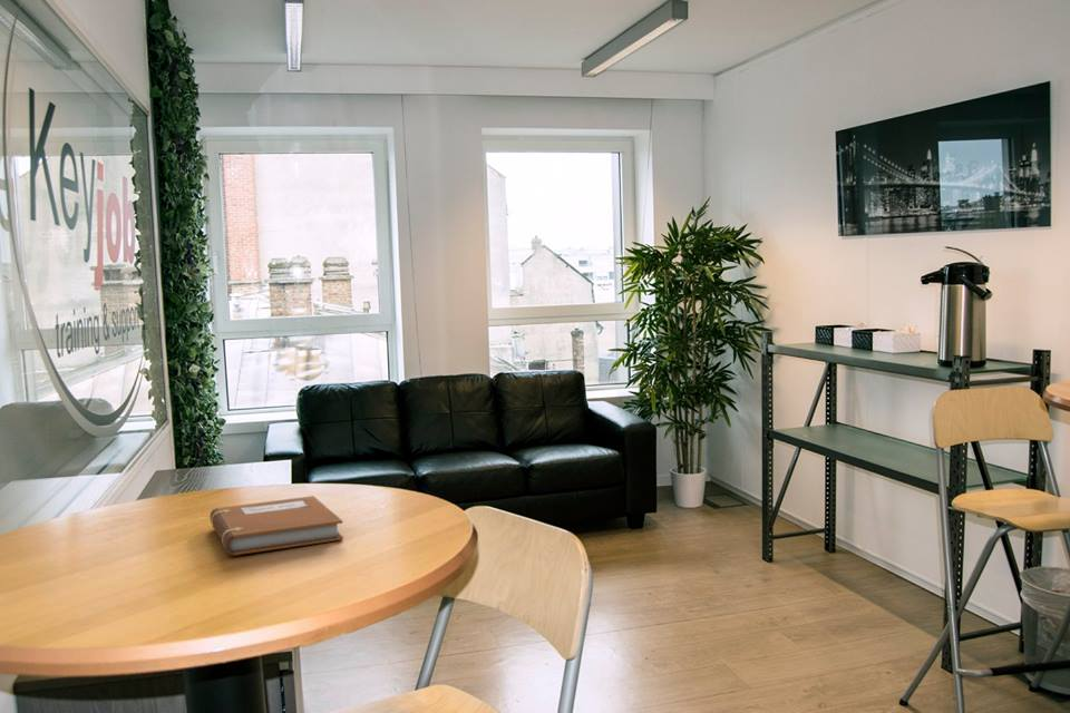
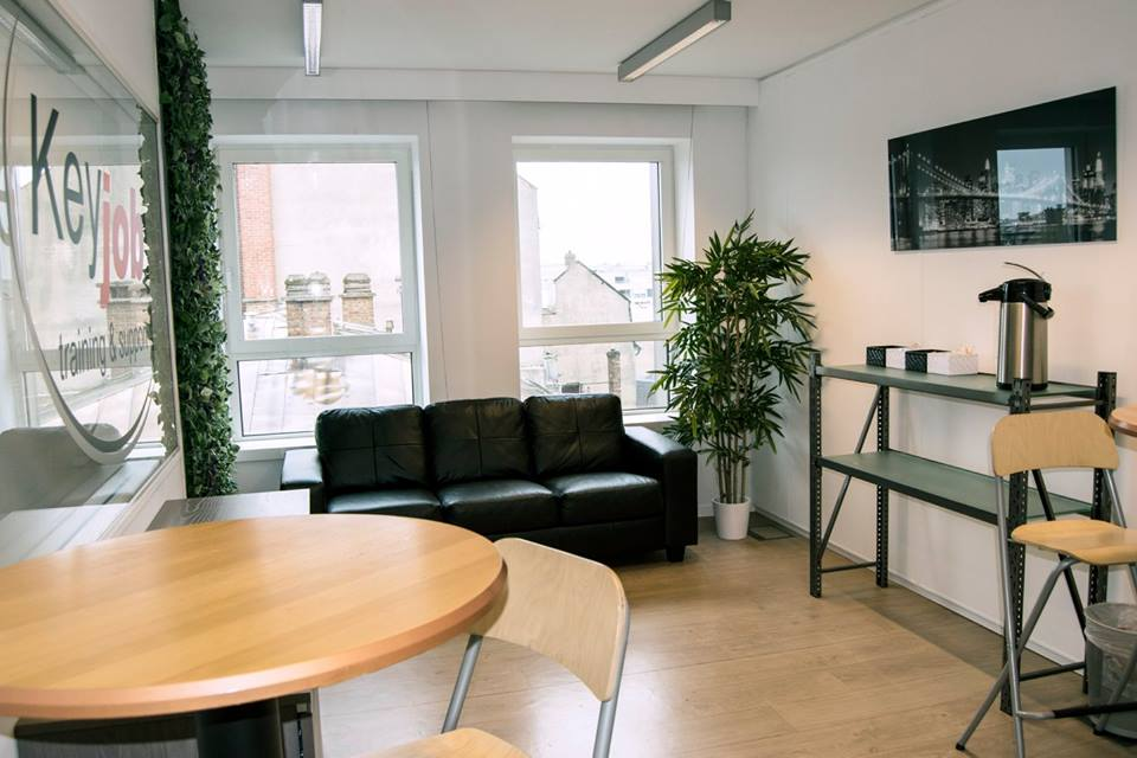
- notebook [210,495,344,556]
